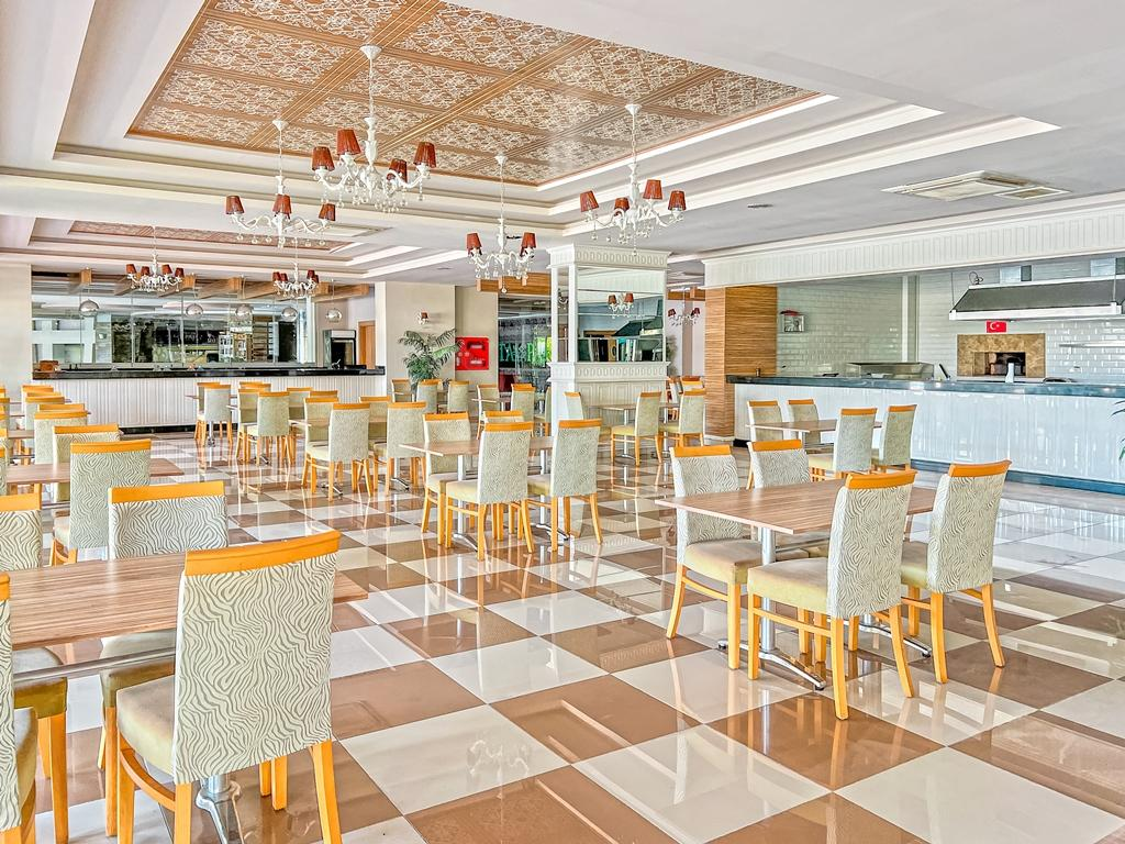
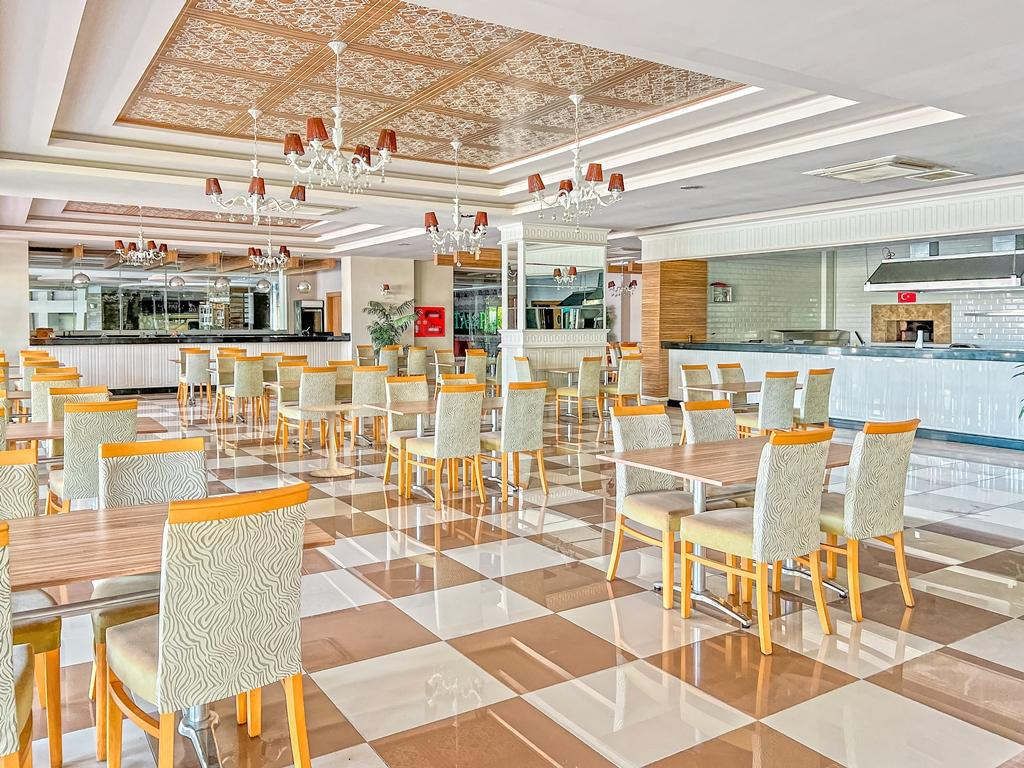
+ side table [298,404,364,478]
